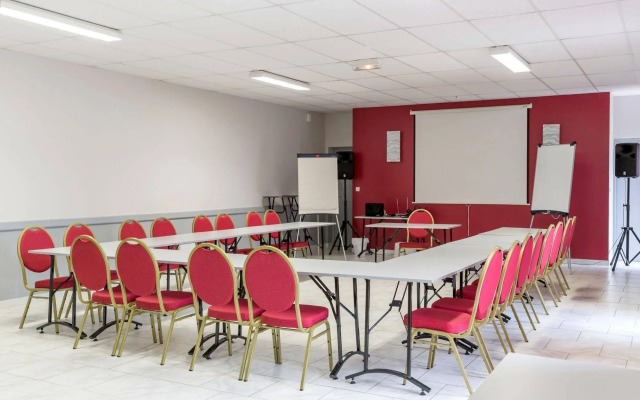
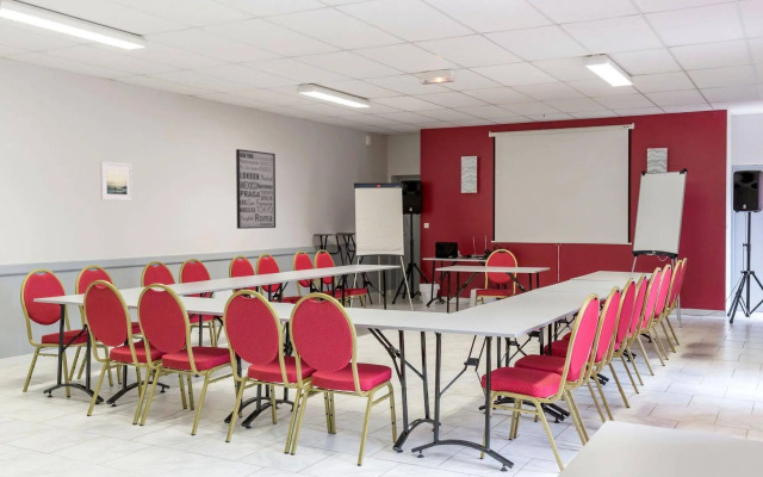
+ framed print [99,160,134,202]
+ wall art [235,148,277,230]
